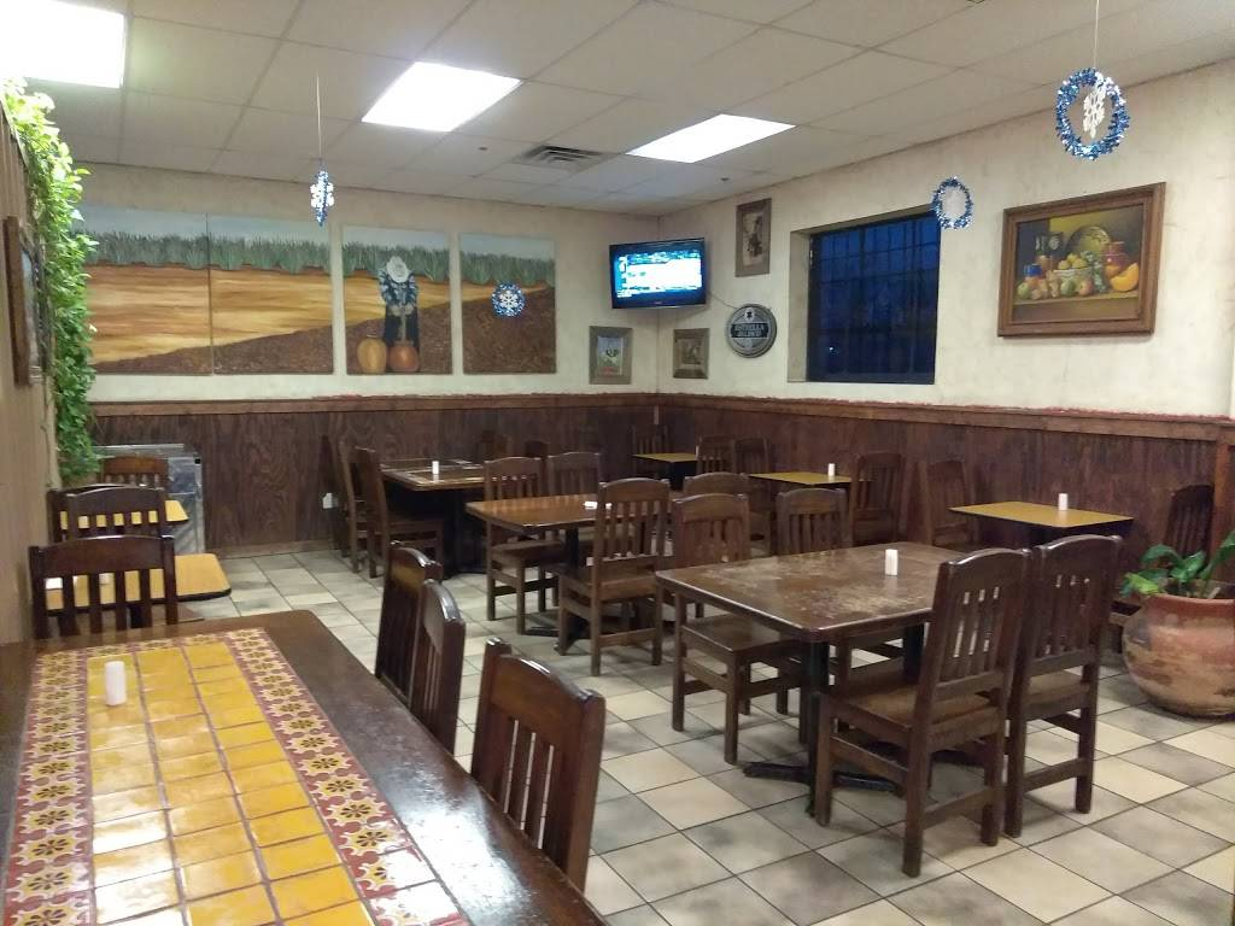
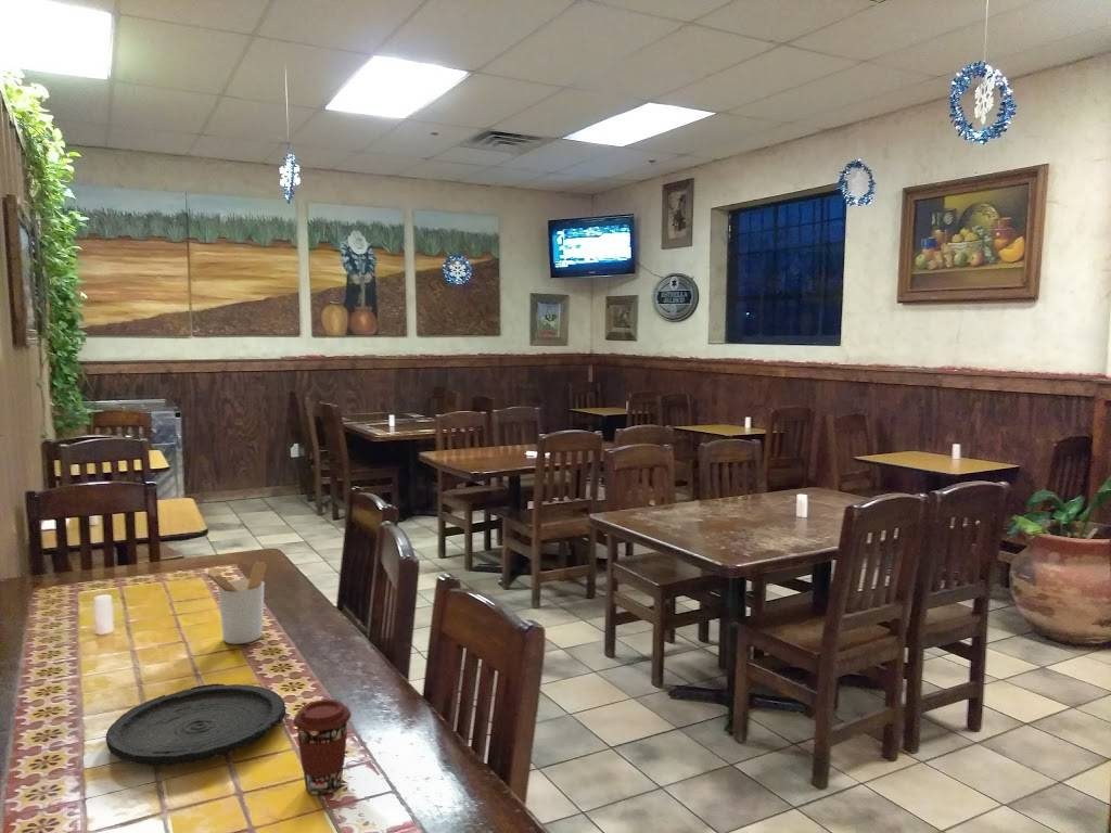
+ coffee cup [292,699,353,796]
+ plate [105,682,288,768]
+ utensil holder [201,561,268,645]
